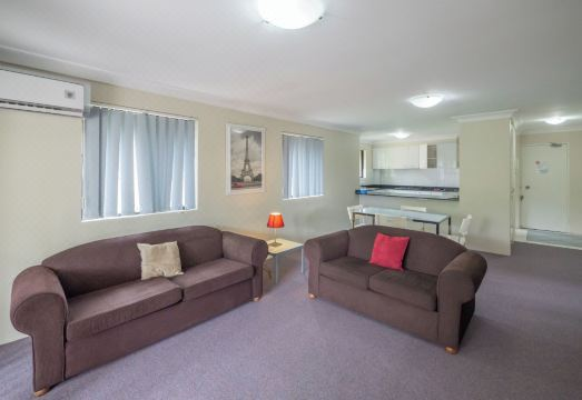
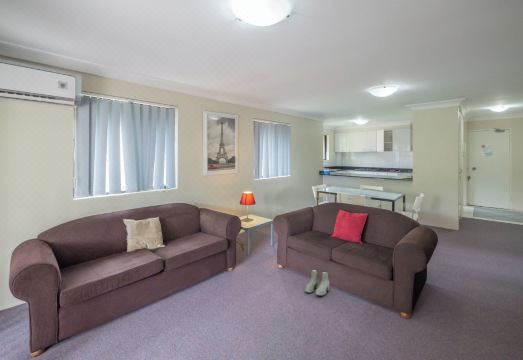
+ boots [304,268,330,297]
